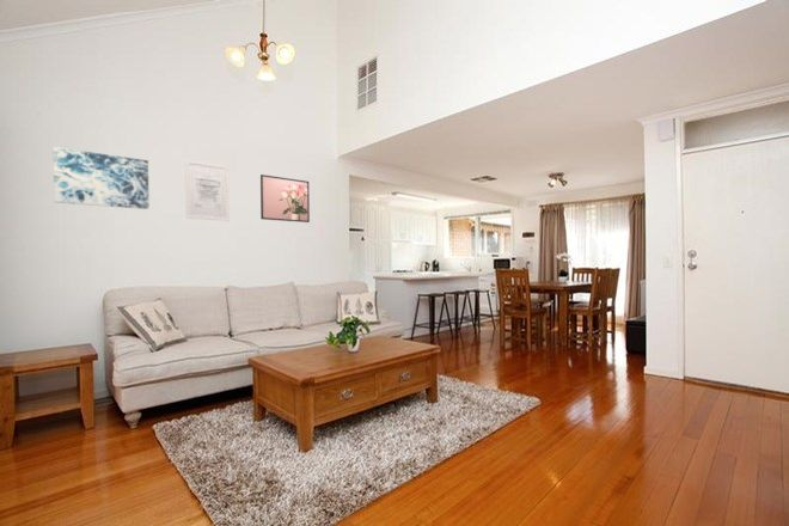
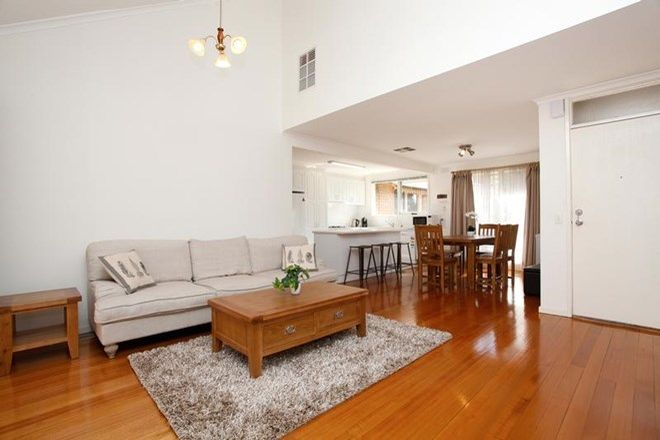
- wall art [53,146,149,210]
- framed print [259,173,311,224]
- wall art [184,158,231,222]
